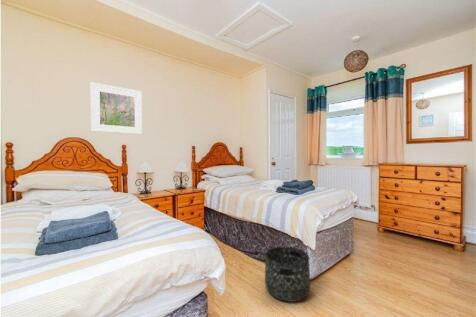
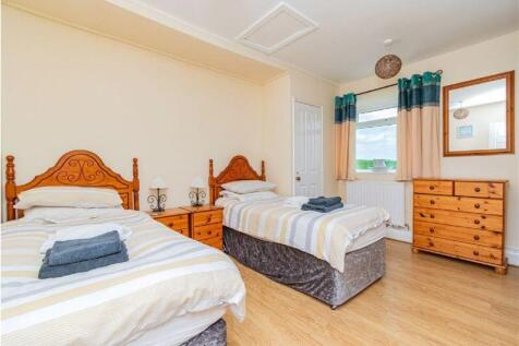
- basket [264,246,311,303]
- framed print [90,81,143,135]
